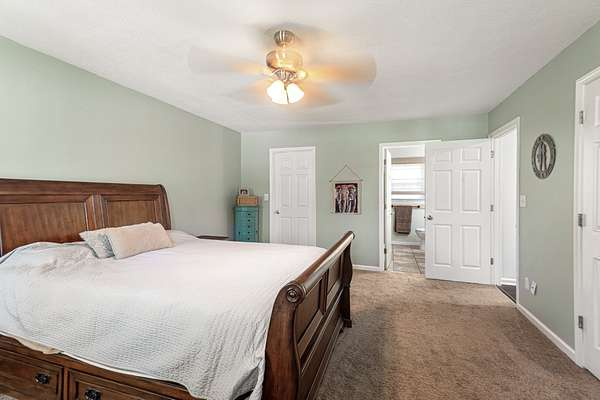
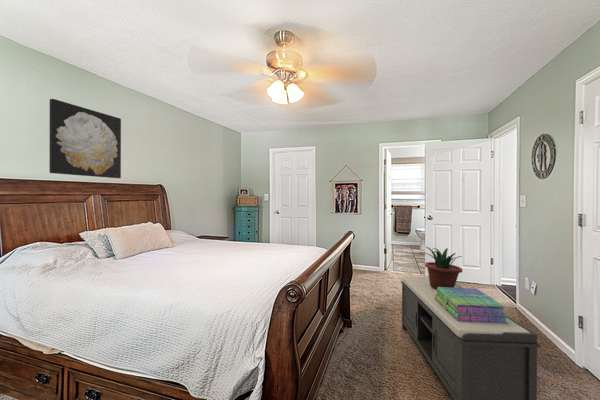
+ potted plant [417,246,463,289]
+ stack of books [435,287,509,323]
+ wall art [48,98,122,179]
+ bench [400,275,541,400]
